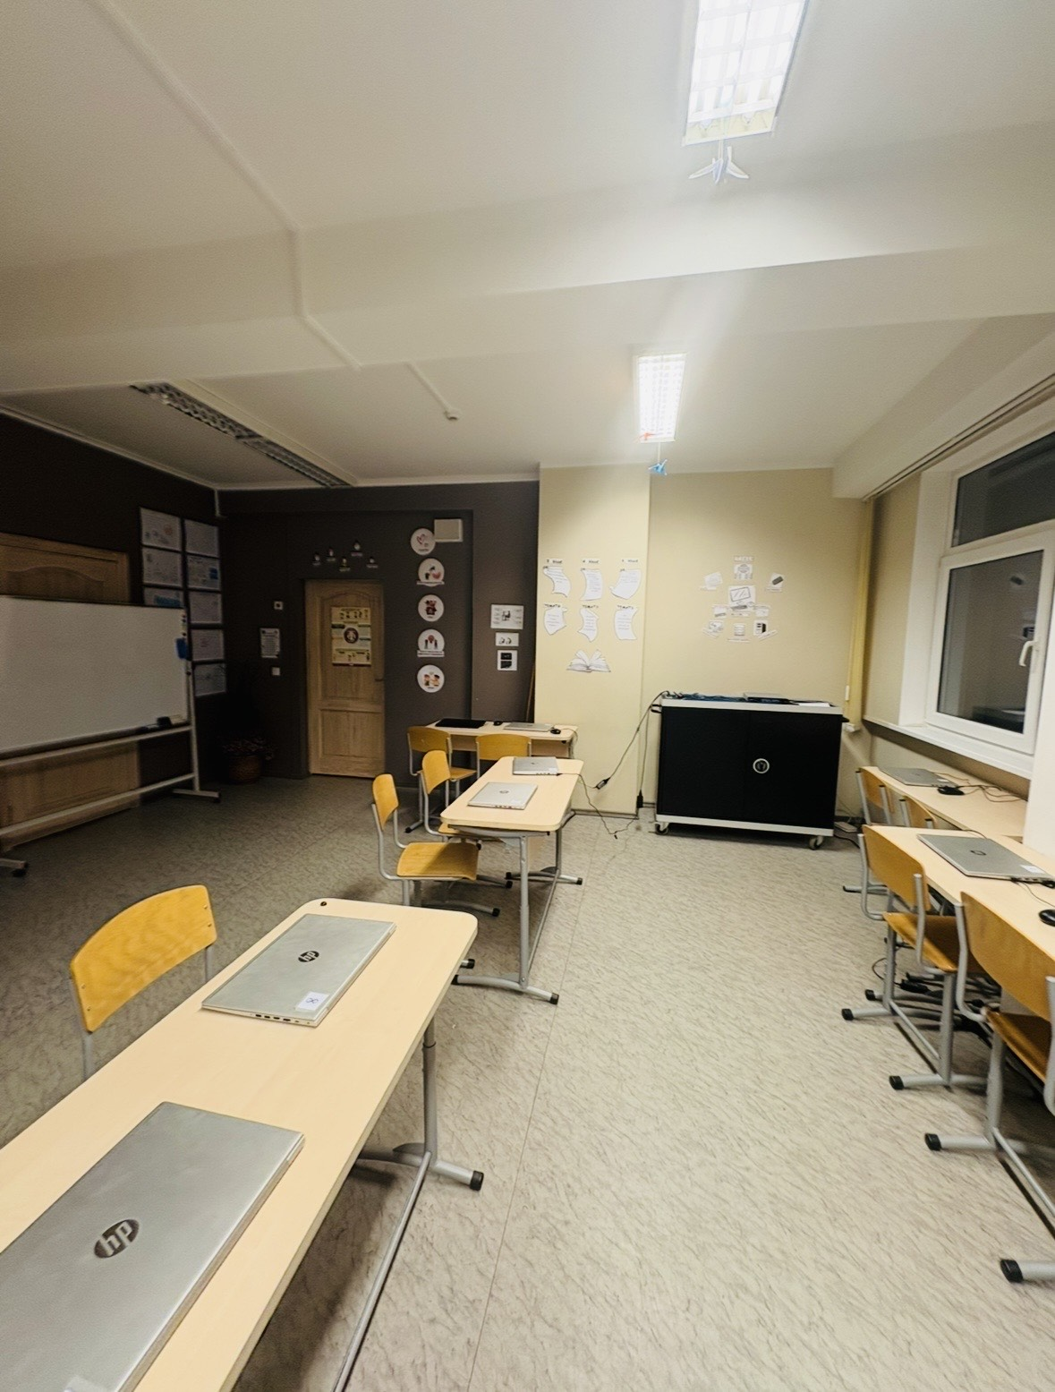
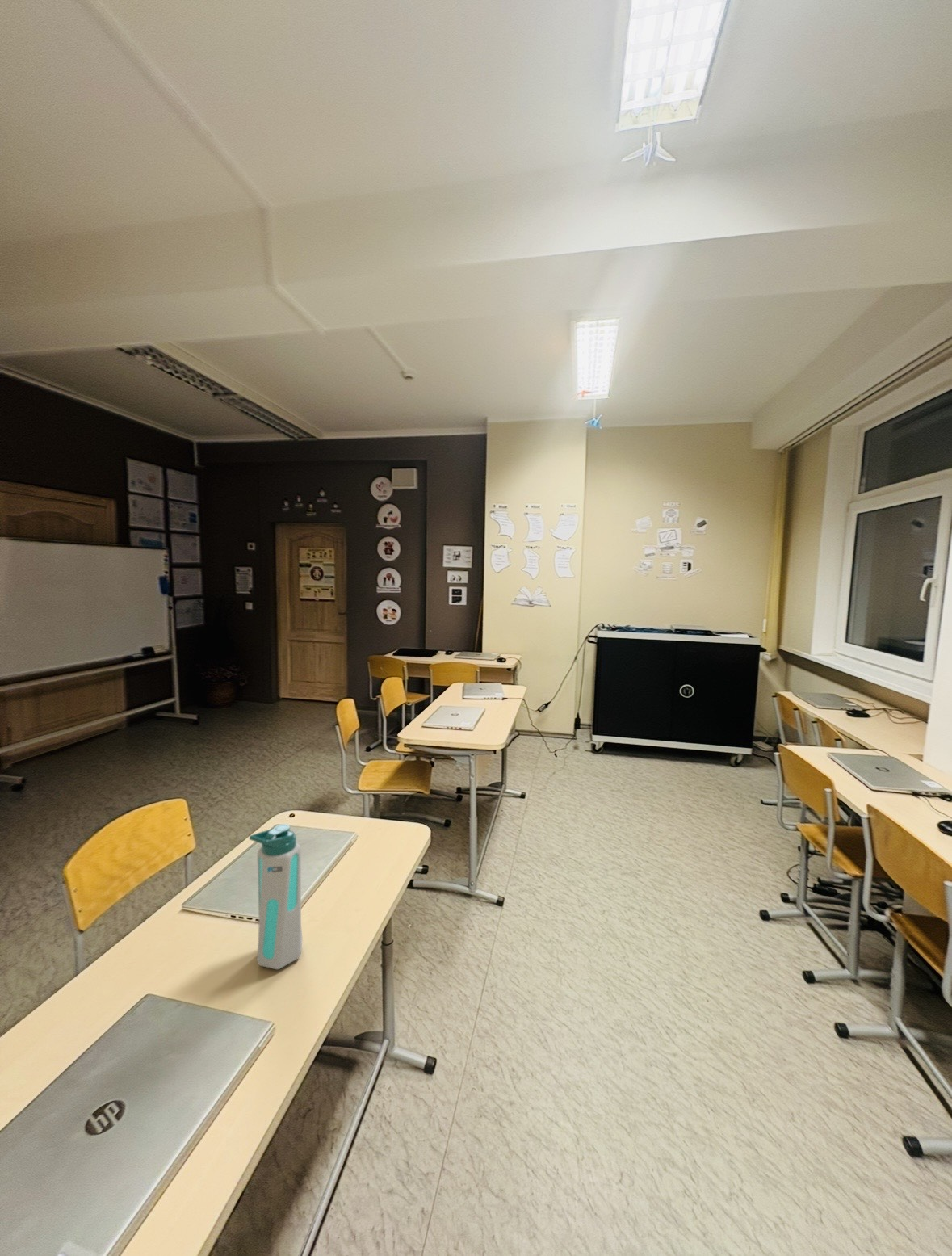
+ water bottle [249,823,304,970]
